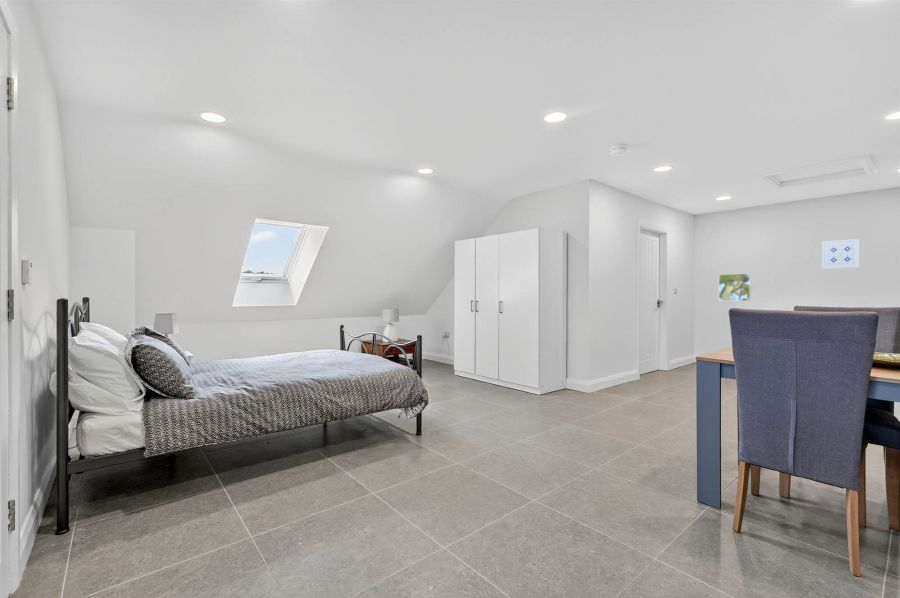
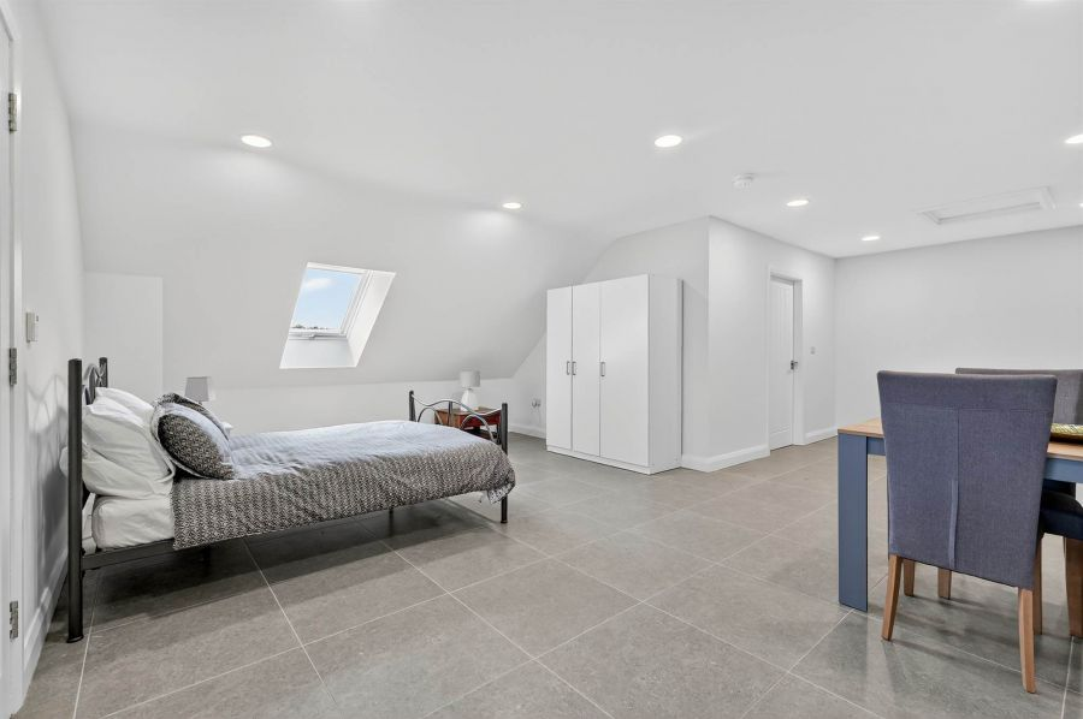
- wall art [821,238,861,270]
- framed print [718,272,752,302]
